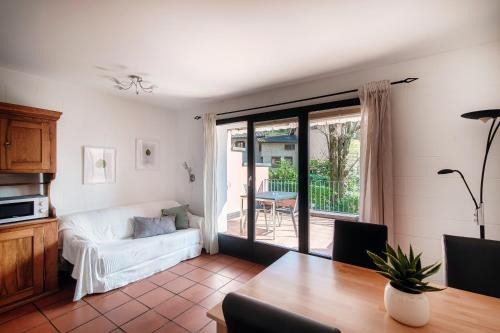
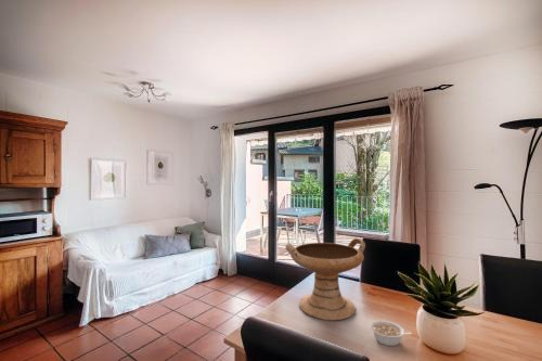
+ decorative bowl [284,237,366,321]
+ legume [369,320,413,347]
